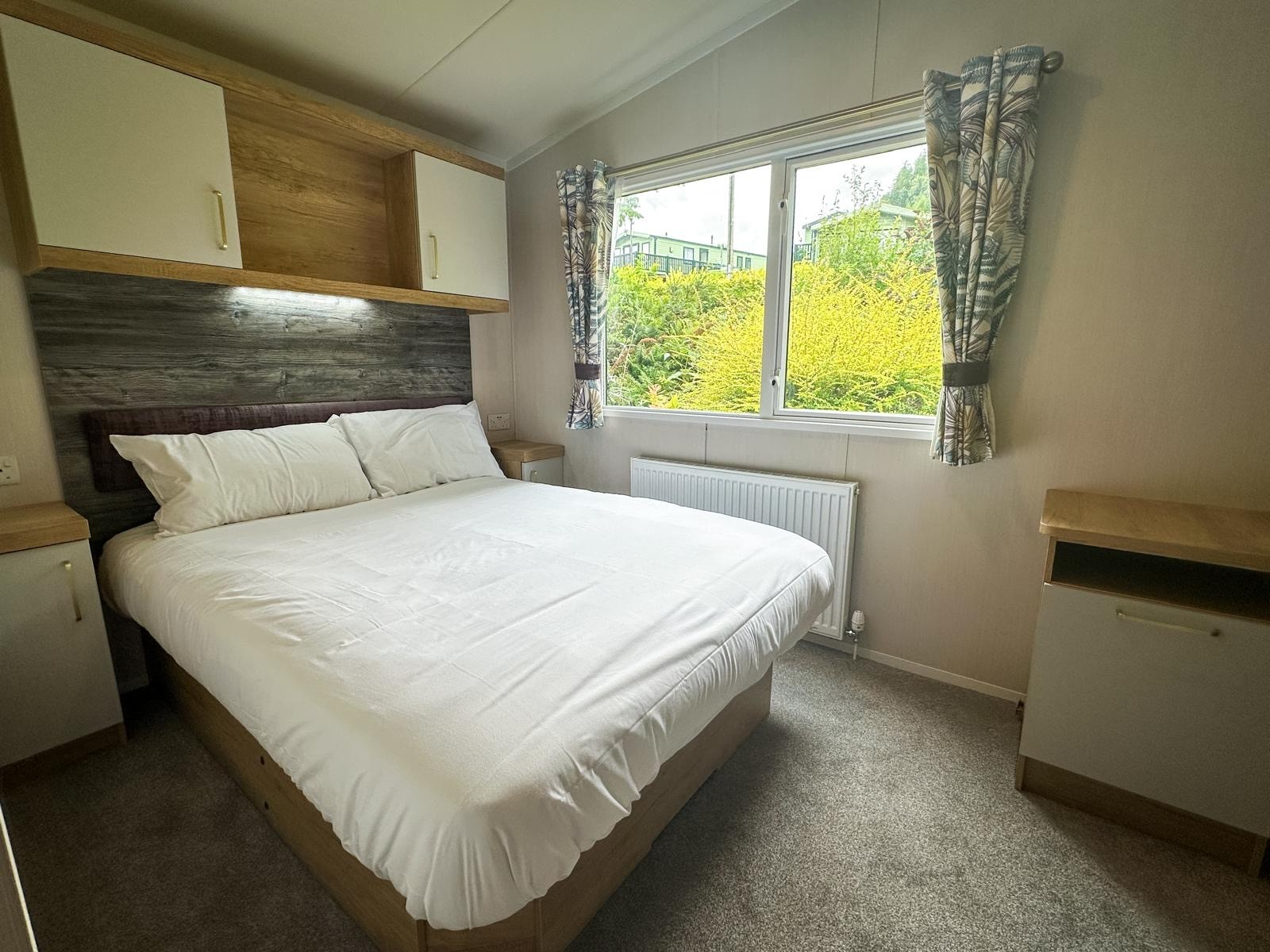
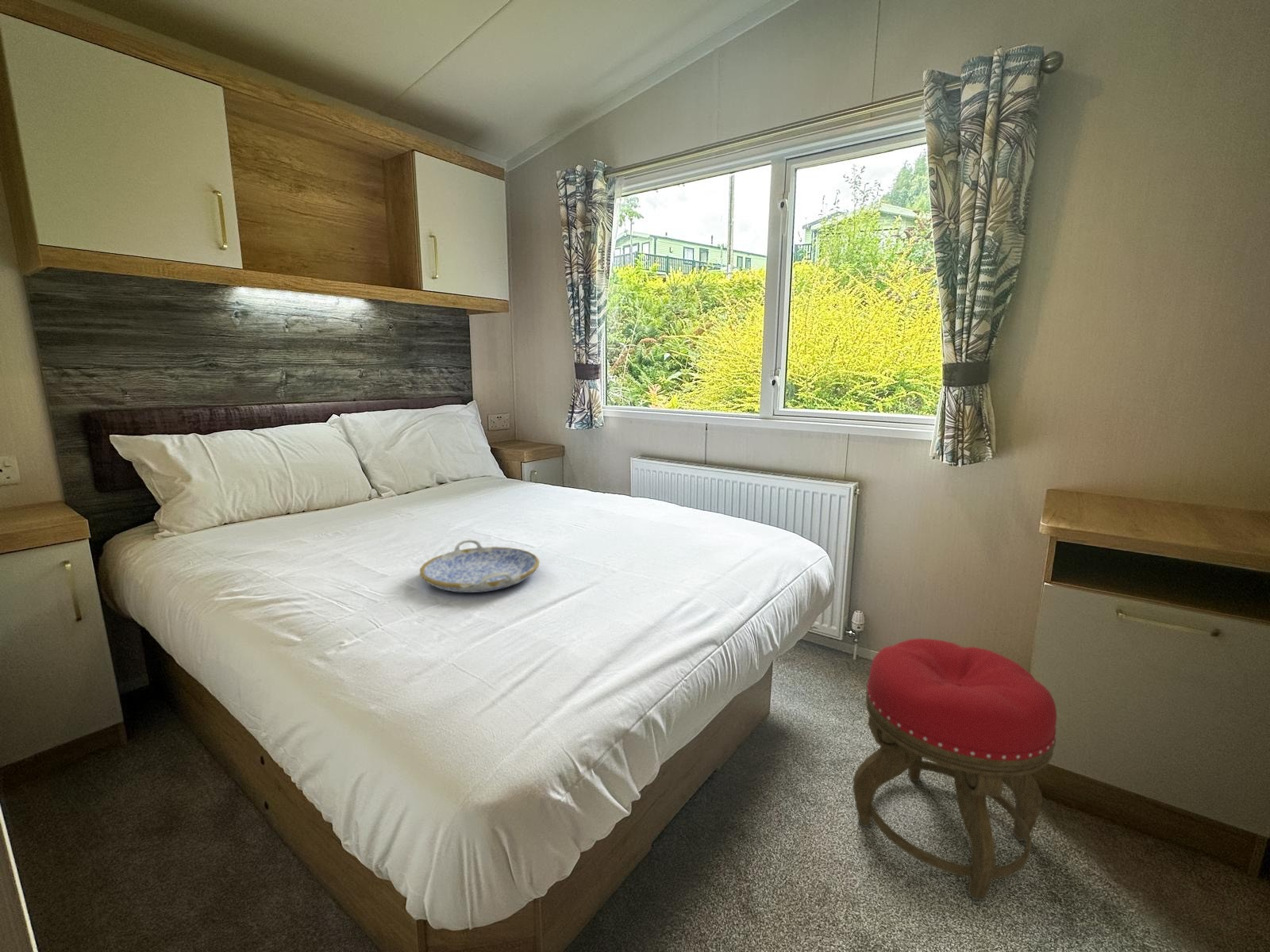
+ stool [852,638,1057,901]
+ serving tray [419,539,541,593]
